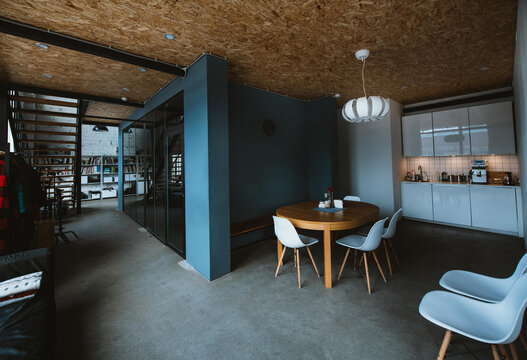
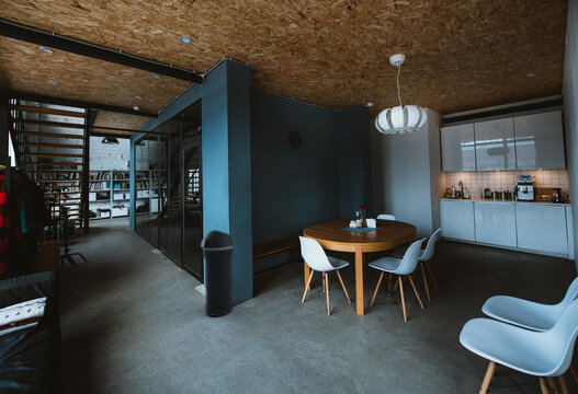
+ trash can [200,229,235,317]
